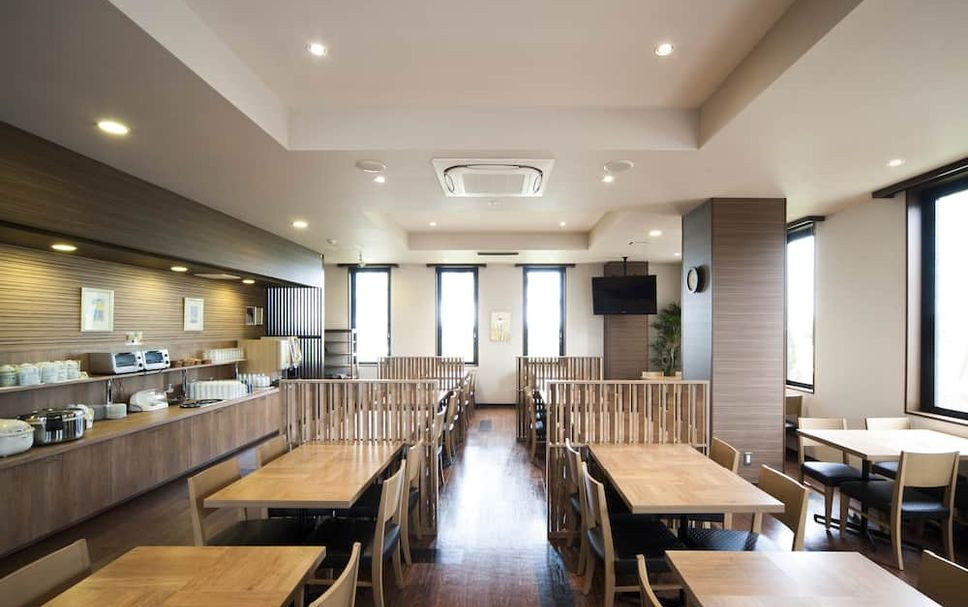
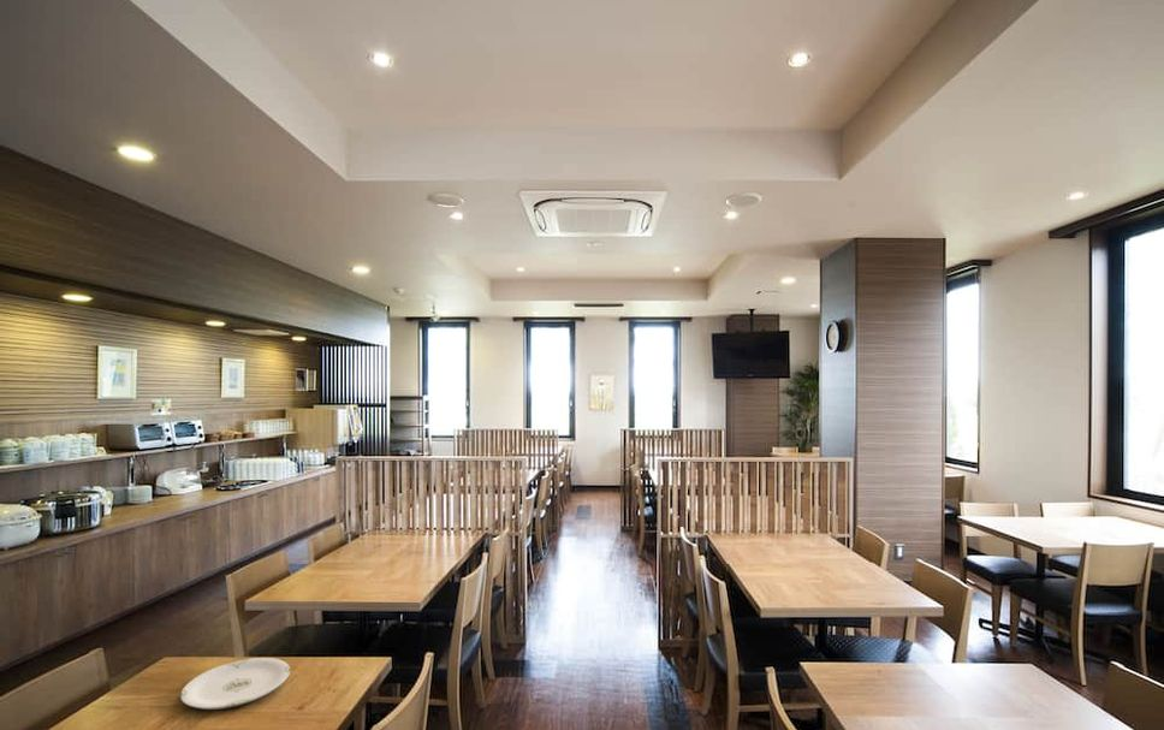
+ plate [179,657,291,711]
